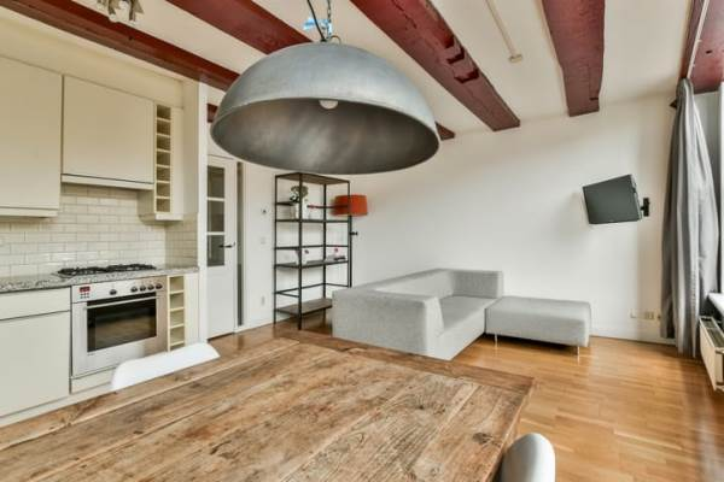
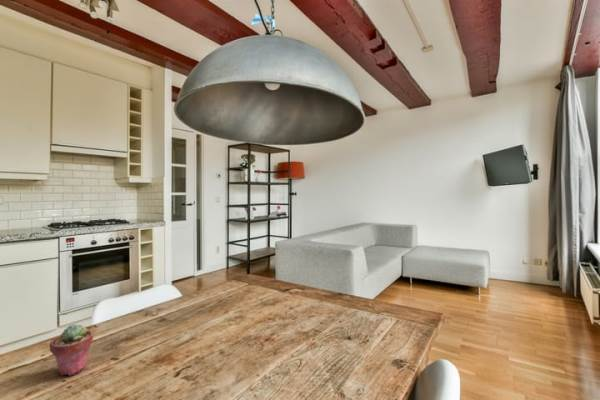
+ potted succulent [48,323,94,376]
